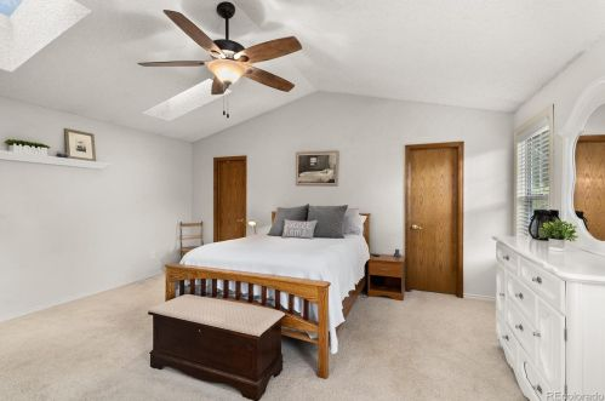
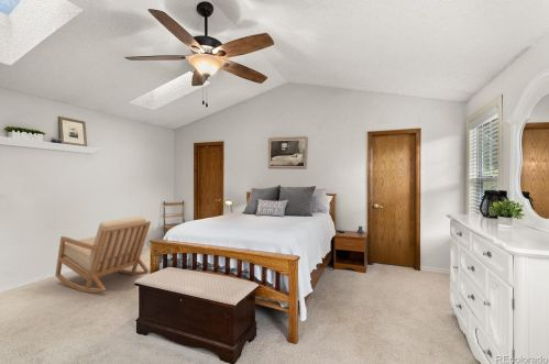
+ chair [54,216,152,294]
